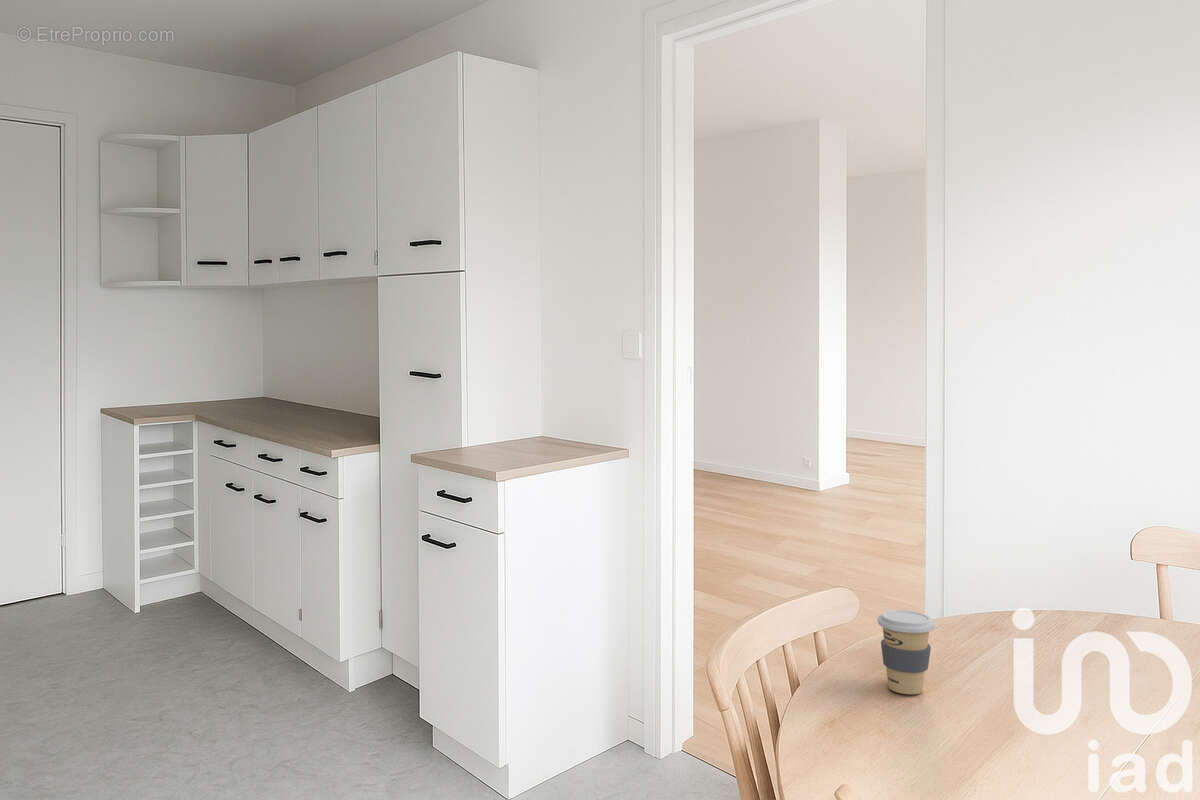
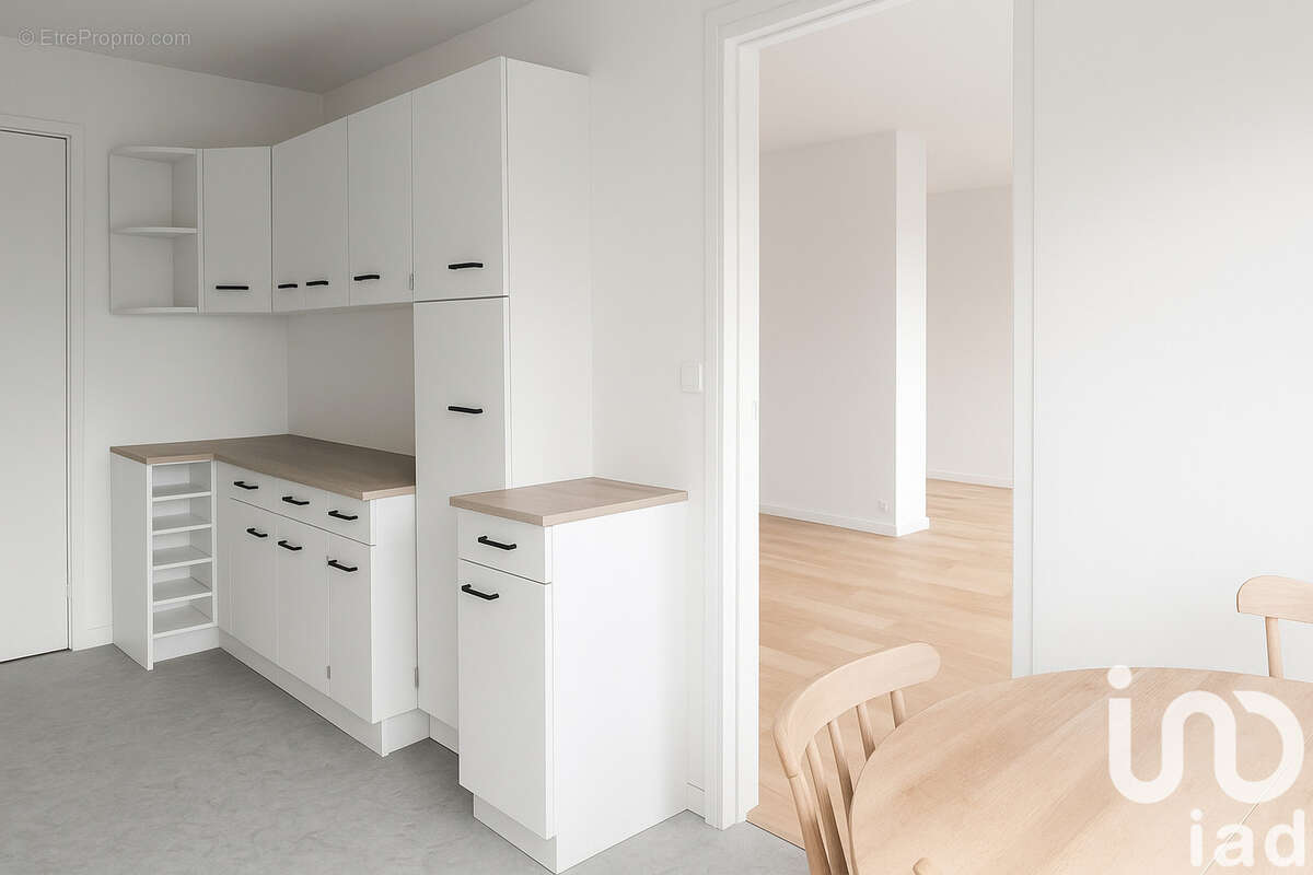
- coffee cup [877,609,936,695]
